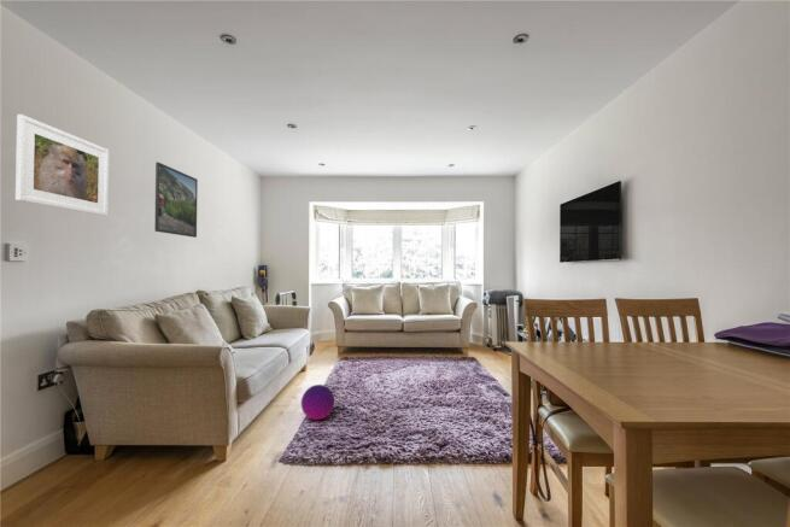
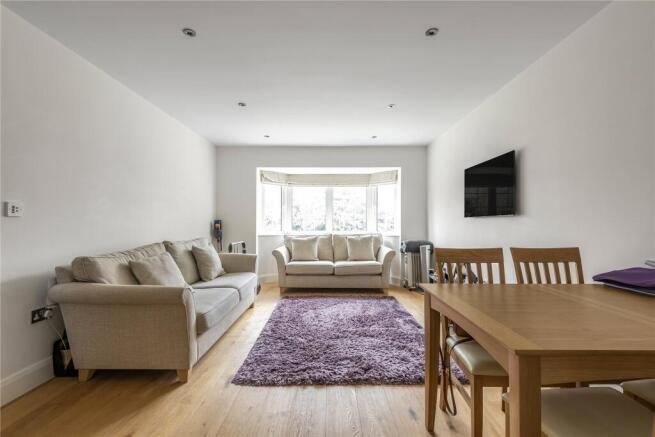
- ball [300,383,335,421]
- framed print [153,160,199,239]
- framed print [14,113,110,217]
